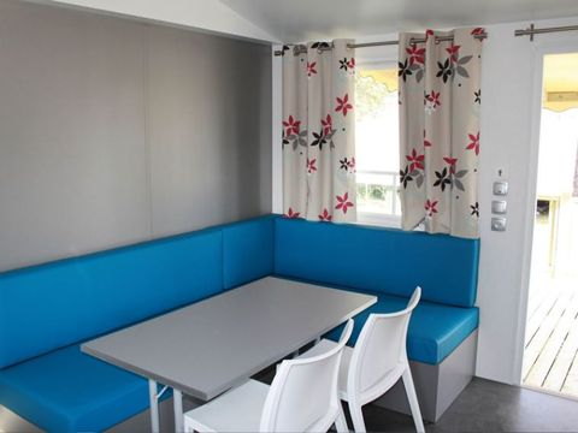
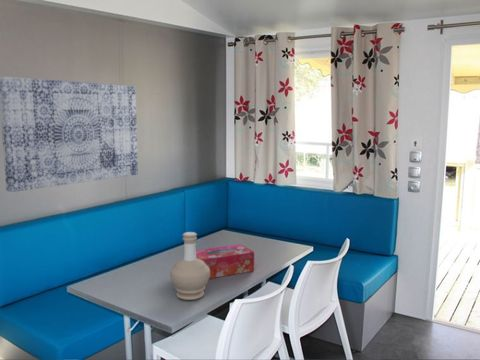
+ bottle [169,231,210,301]
+ tissue box [196,243,255,279]
+ wall art [0,76,139,193]
